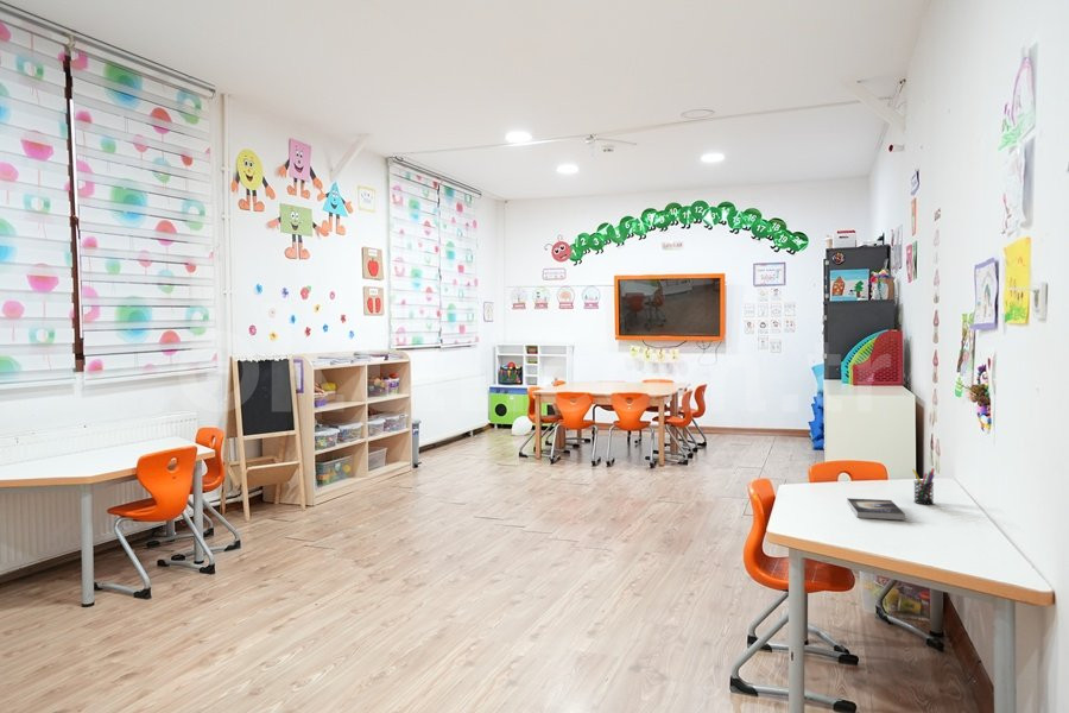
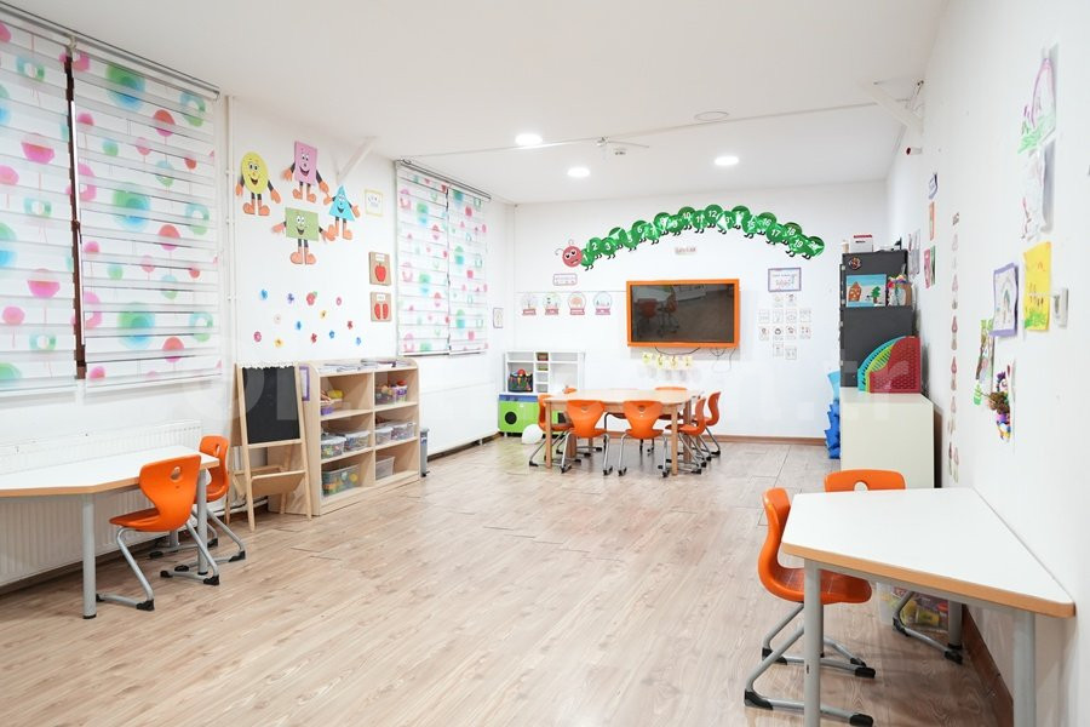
- pen holder [911,467,936,505]
- book [846,497,906,520]
